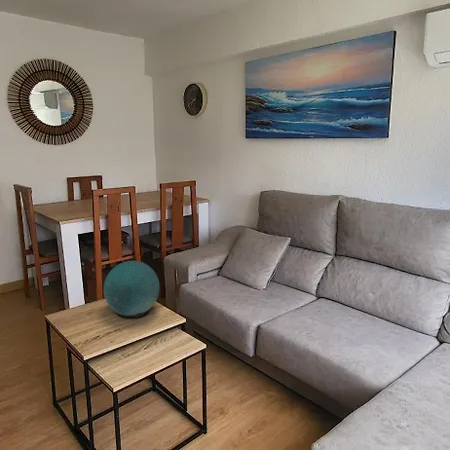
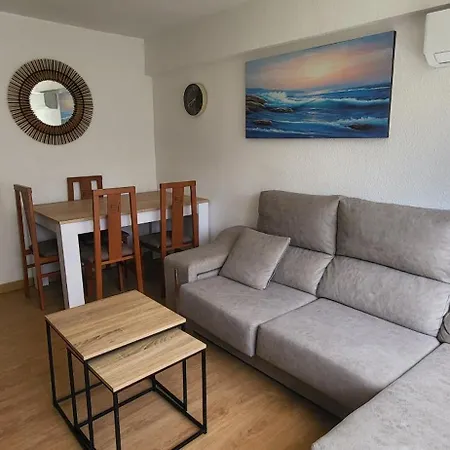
- decorative orb [103,260,160,319]
